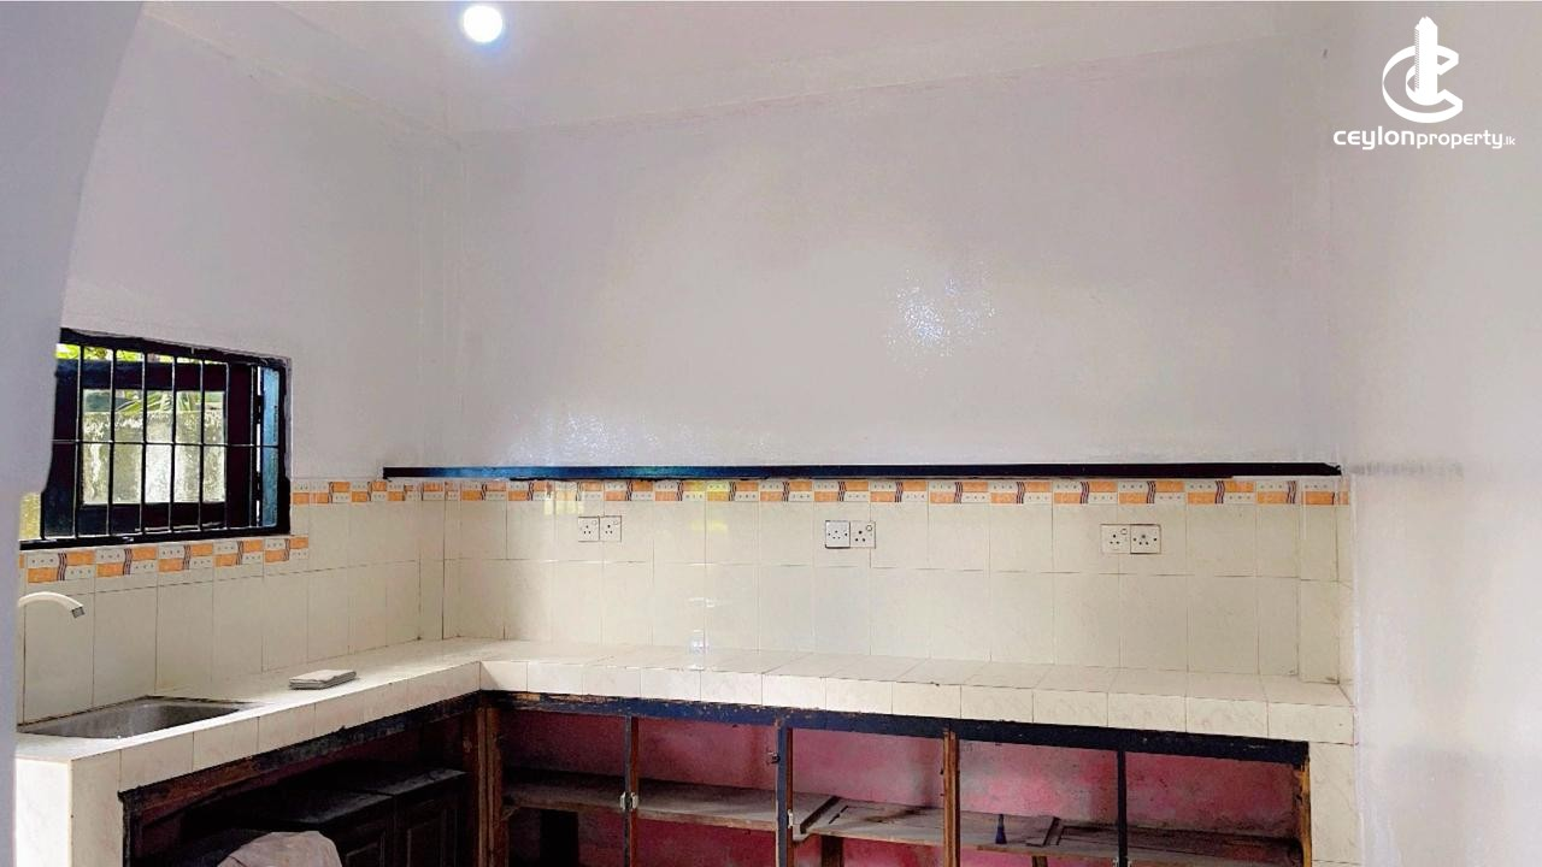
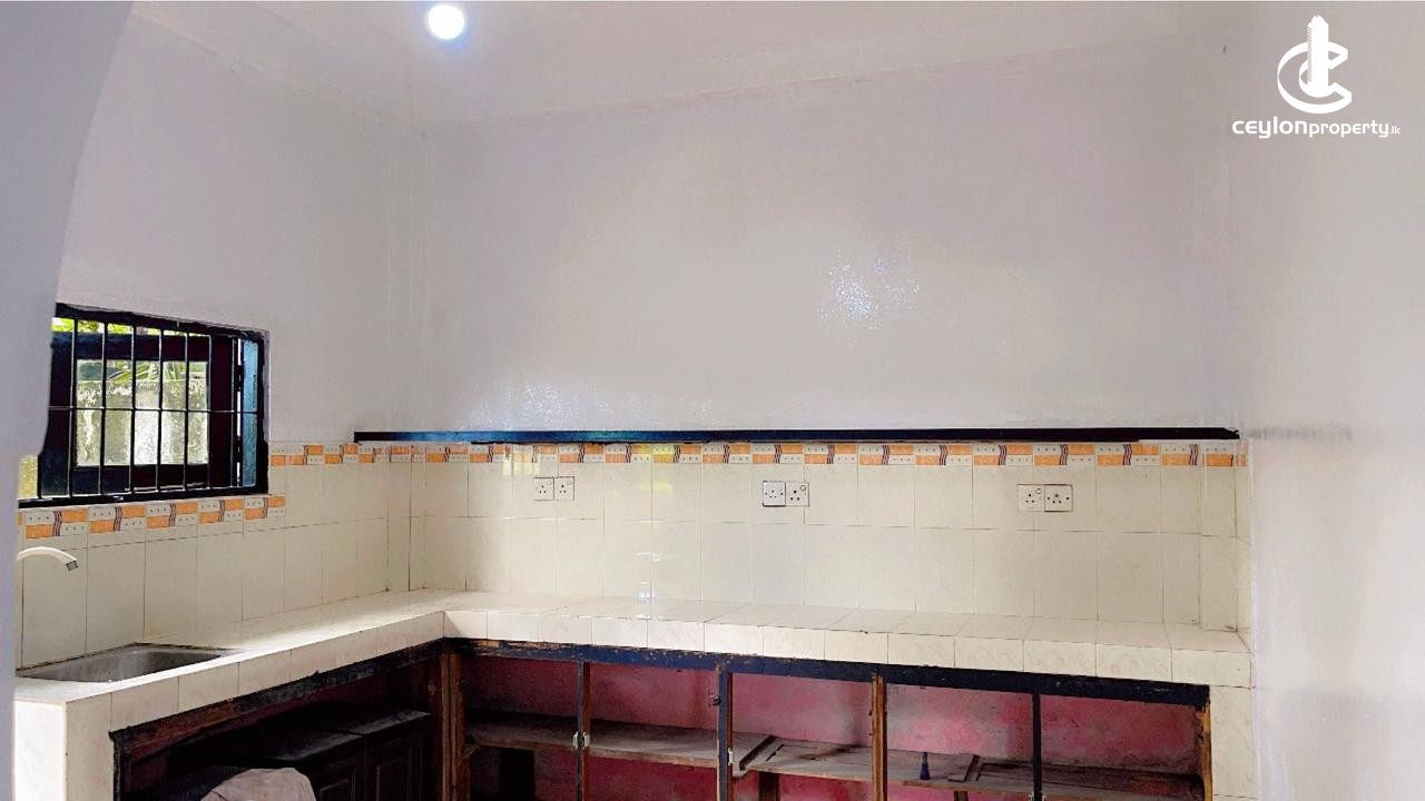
- washcloth [287,668,358,690]
